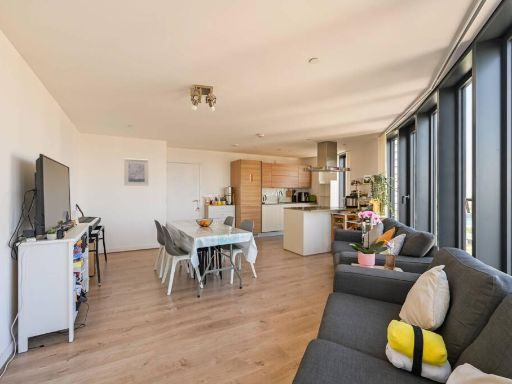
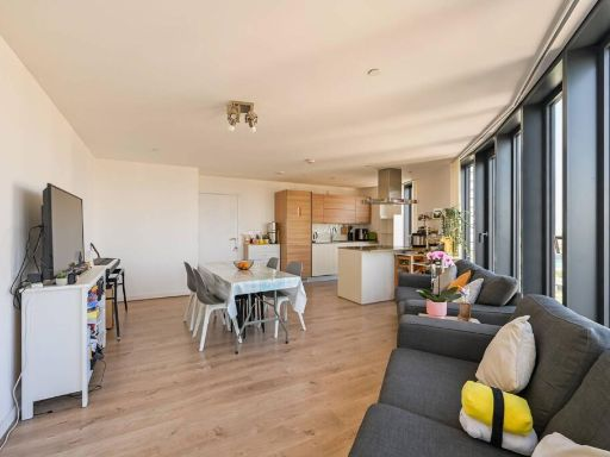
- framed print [123,158,149,187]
